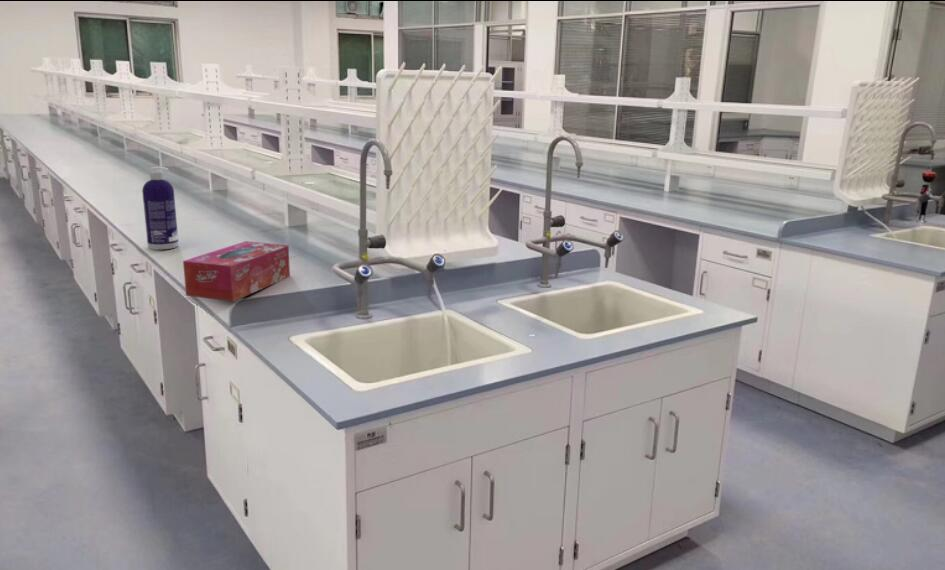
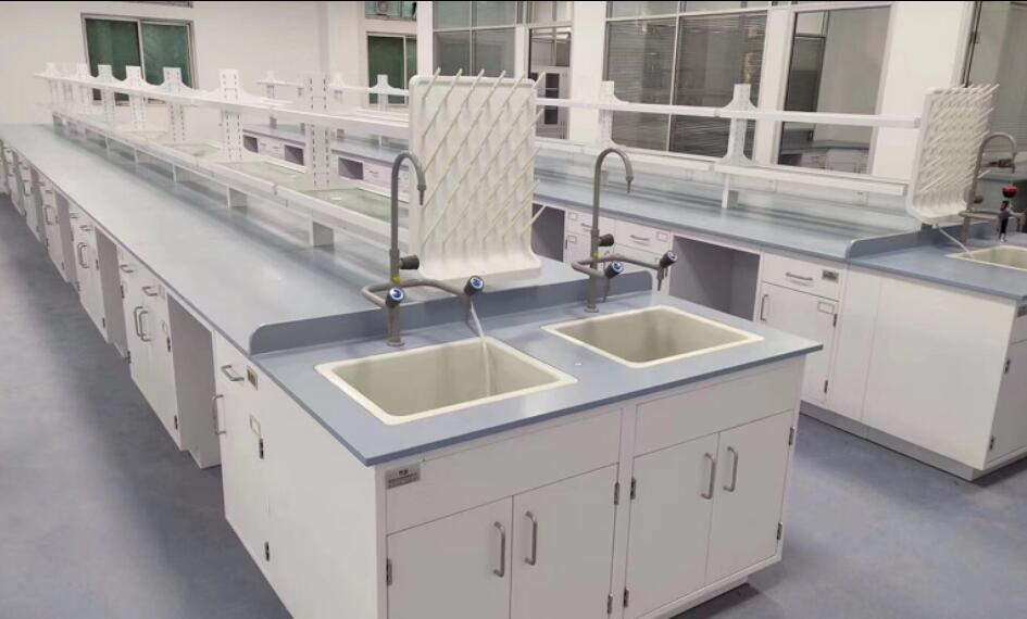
- tissue box [182,240,291,303]
- spray bottle [141,166,180,250]
